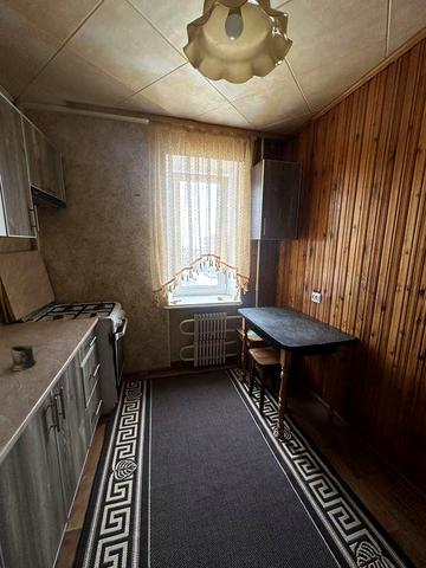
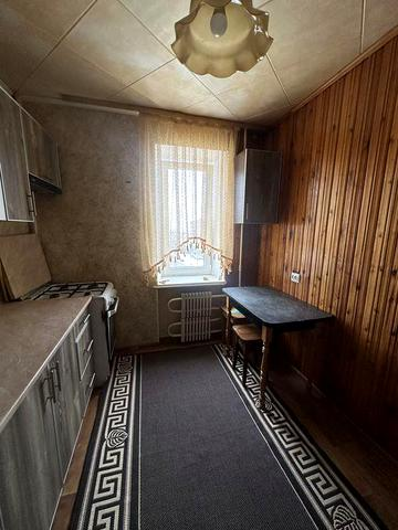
- mug [9,343,43,372]
